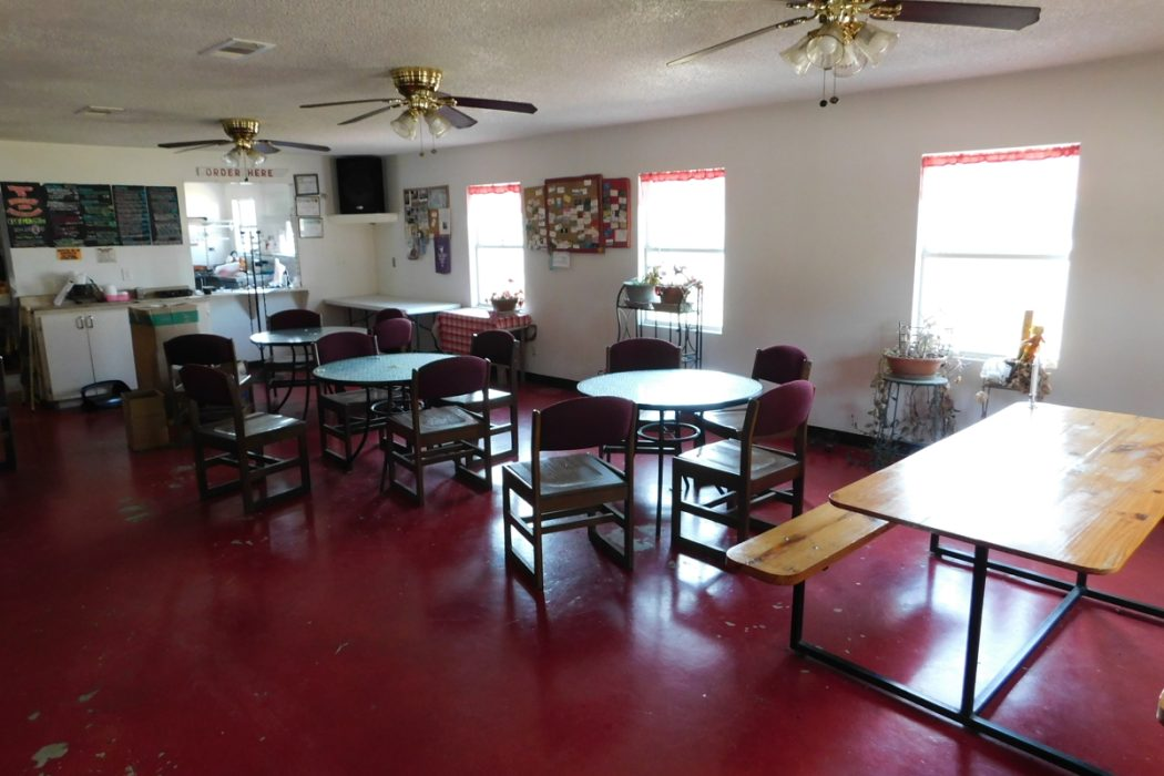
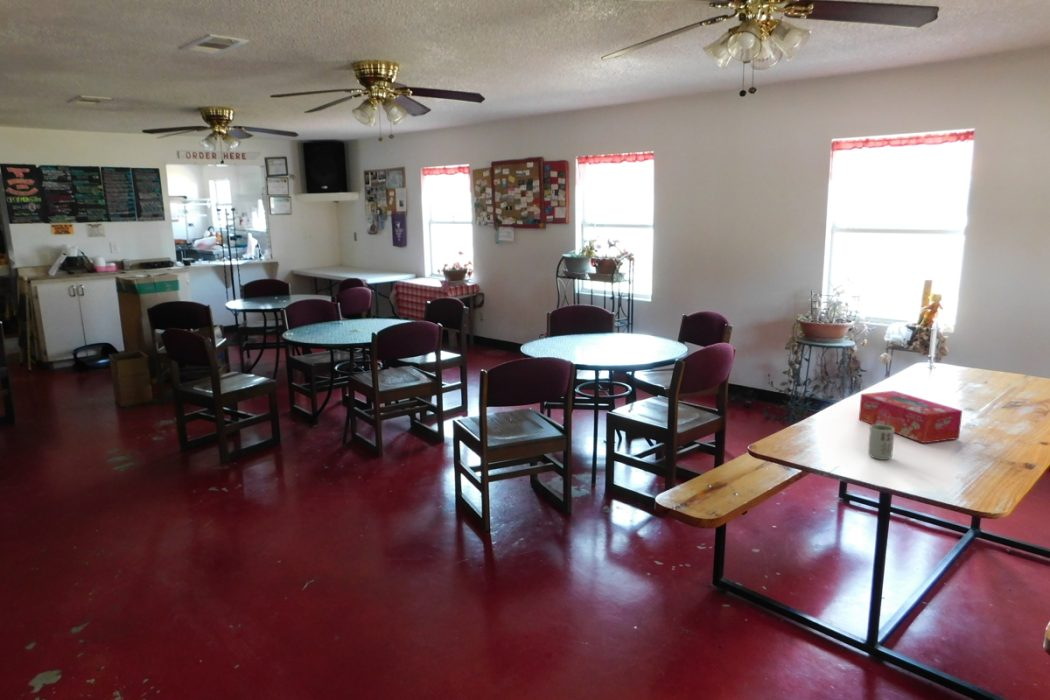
+ tissue box [858,390,963,444]
+ cup [867,424,895,461]
